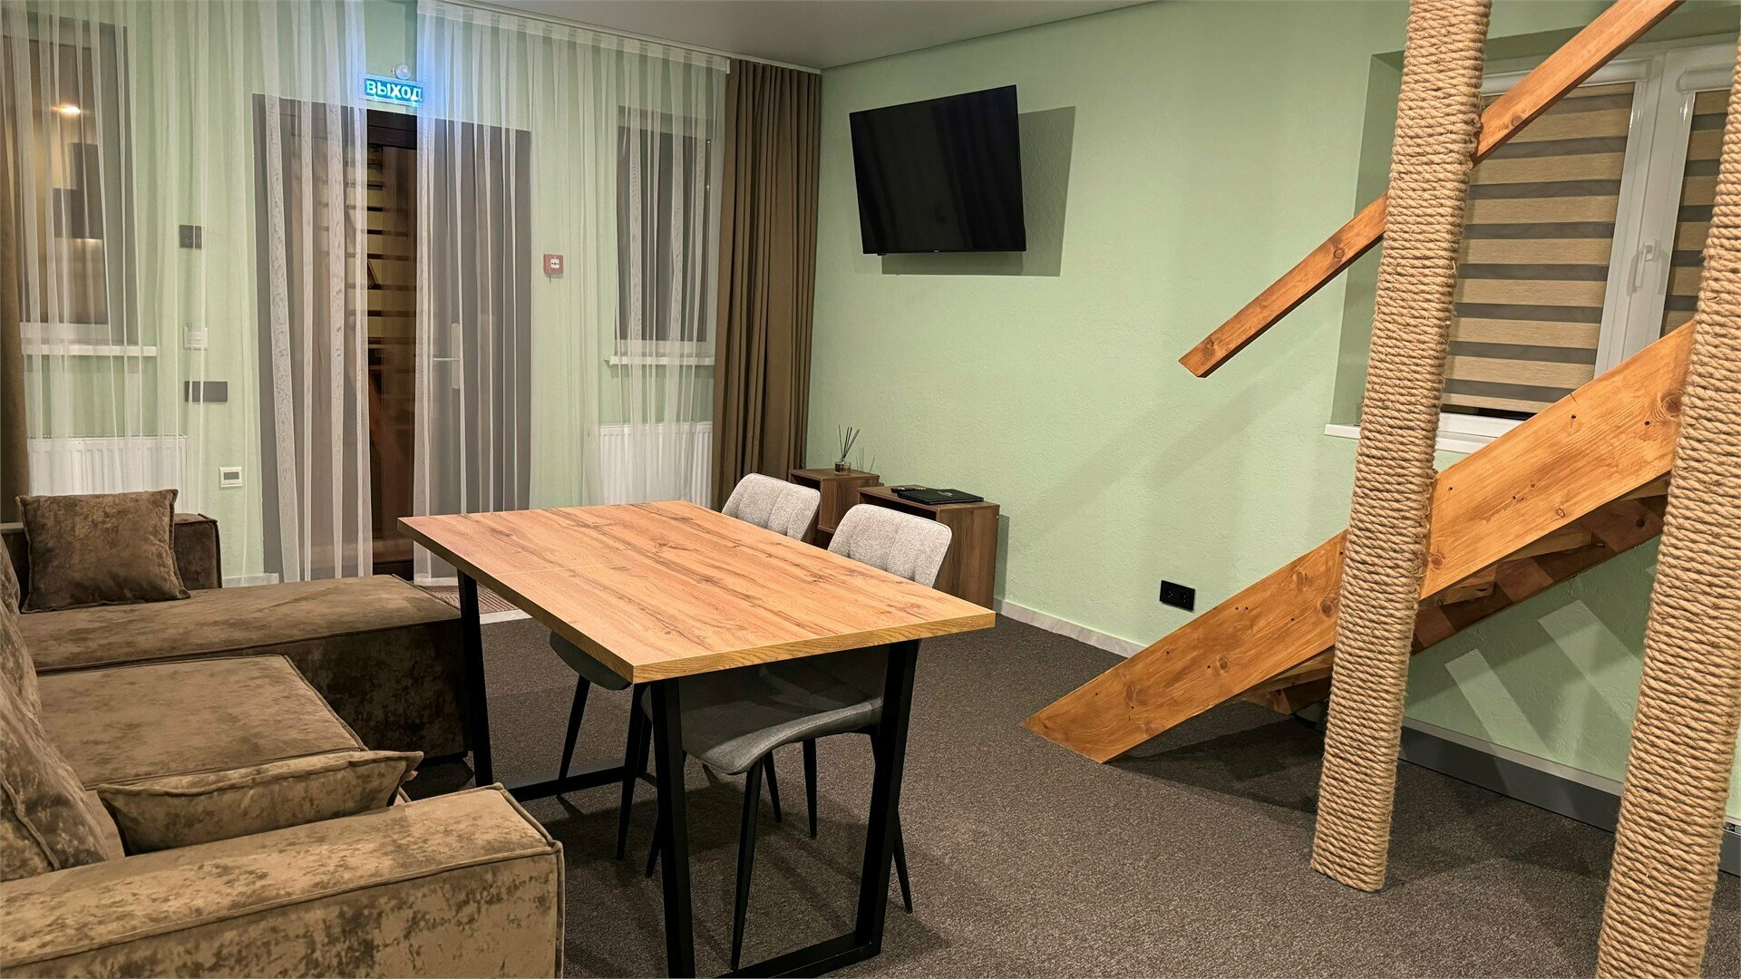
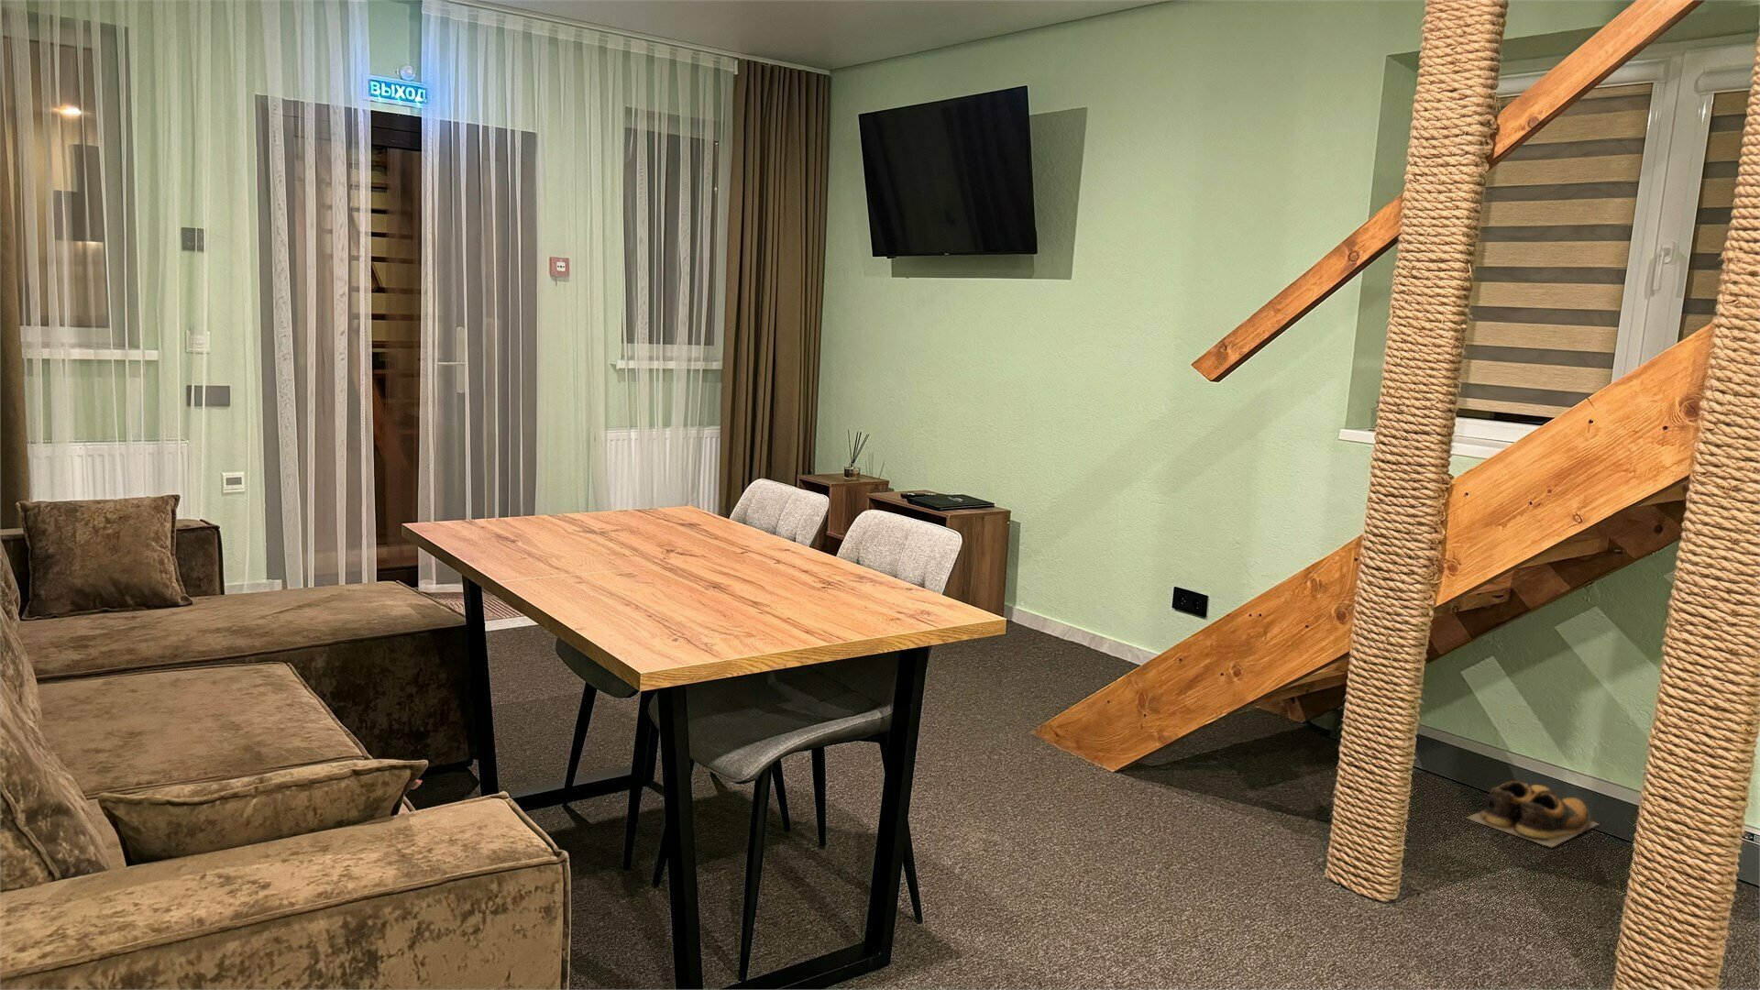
+ shoes [1465,780,1599,849]
